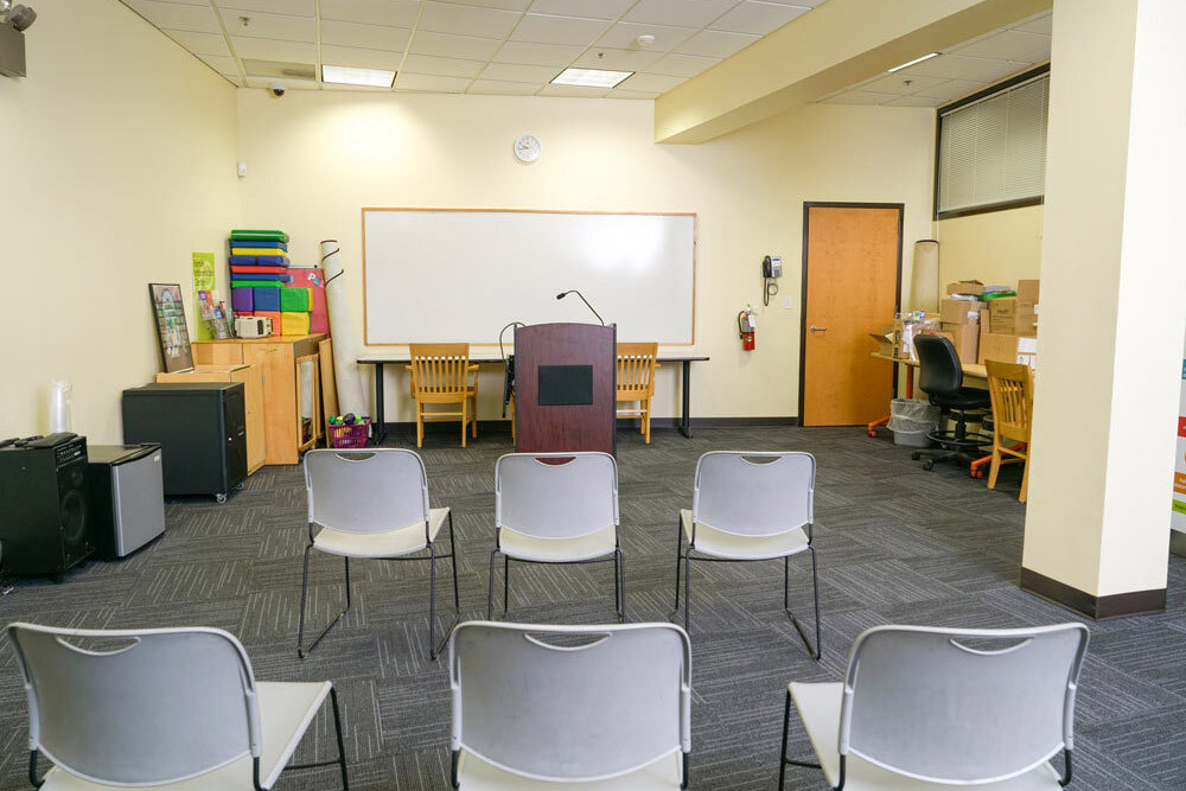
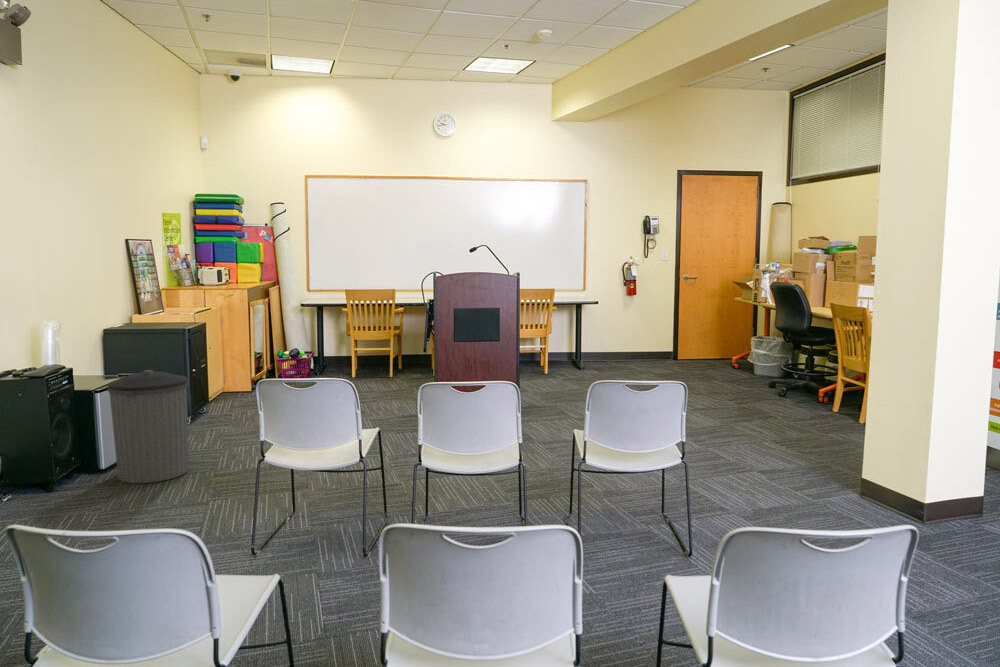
+ trash can [107,369,190,484]
